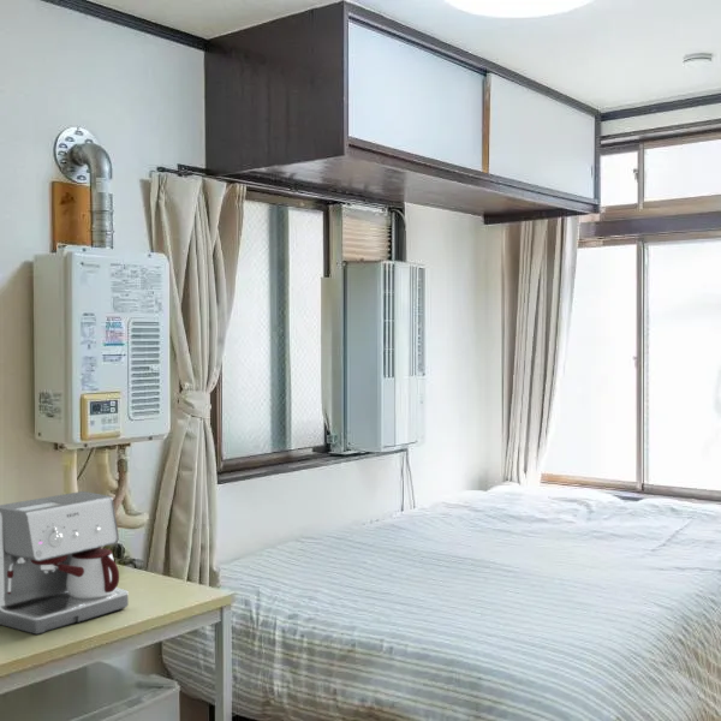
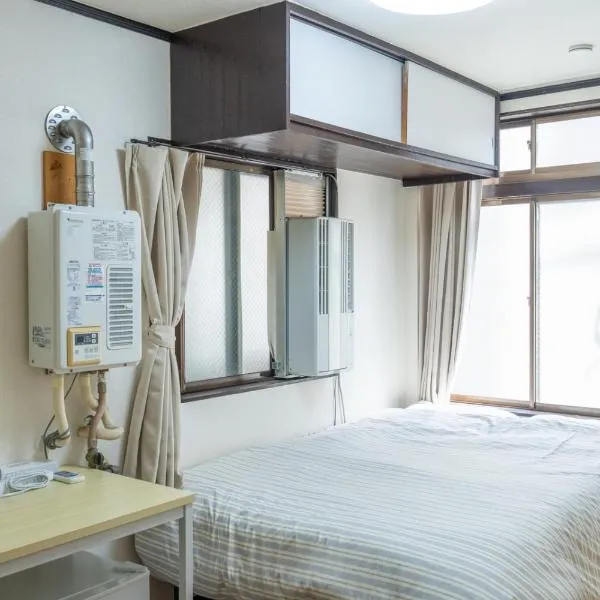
- coffee maker [0,490,130,636]
